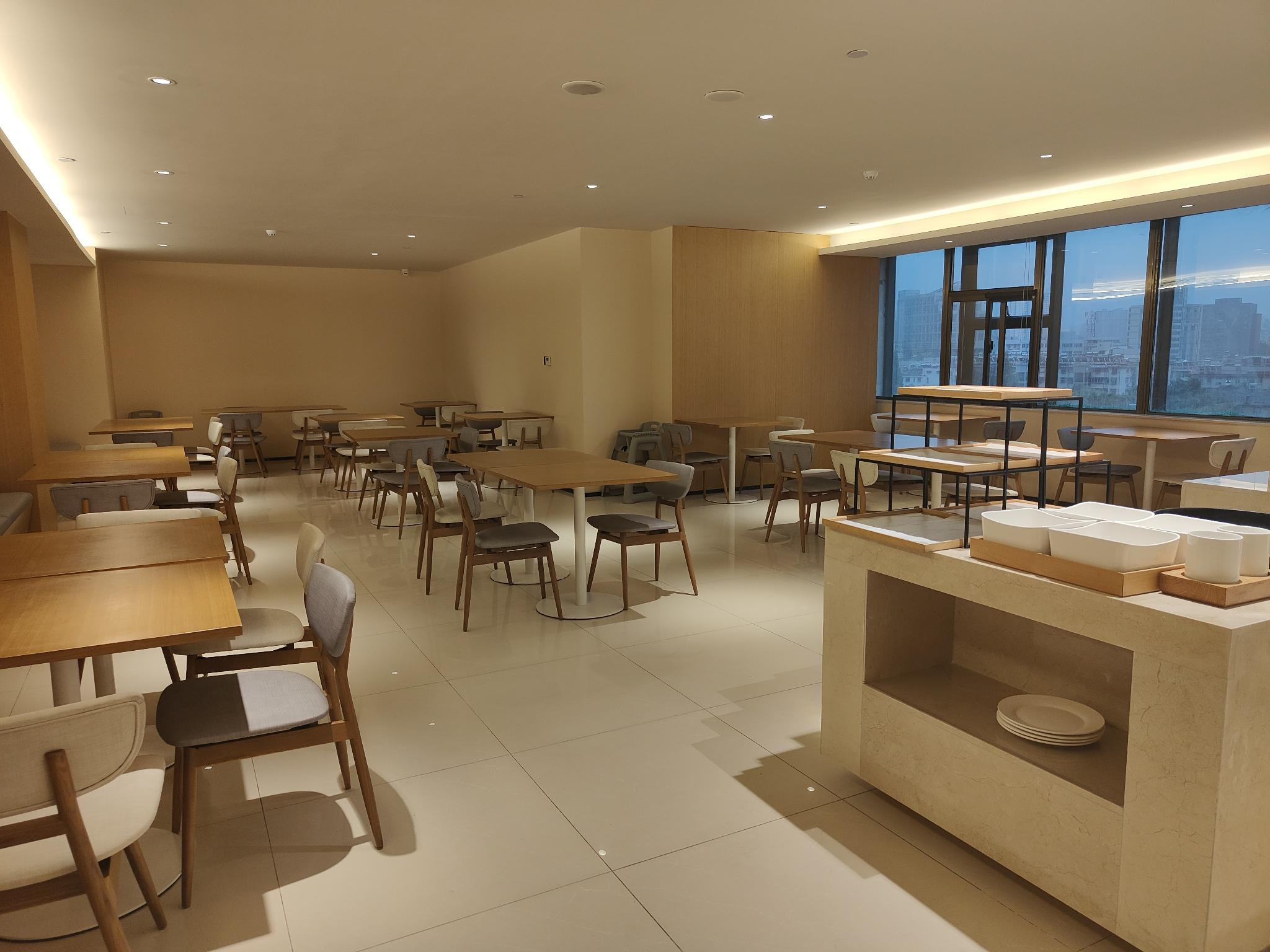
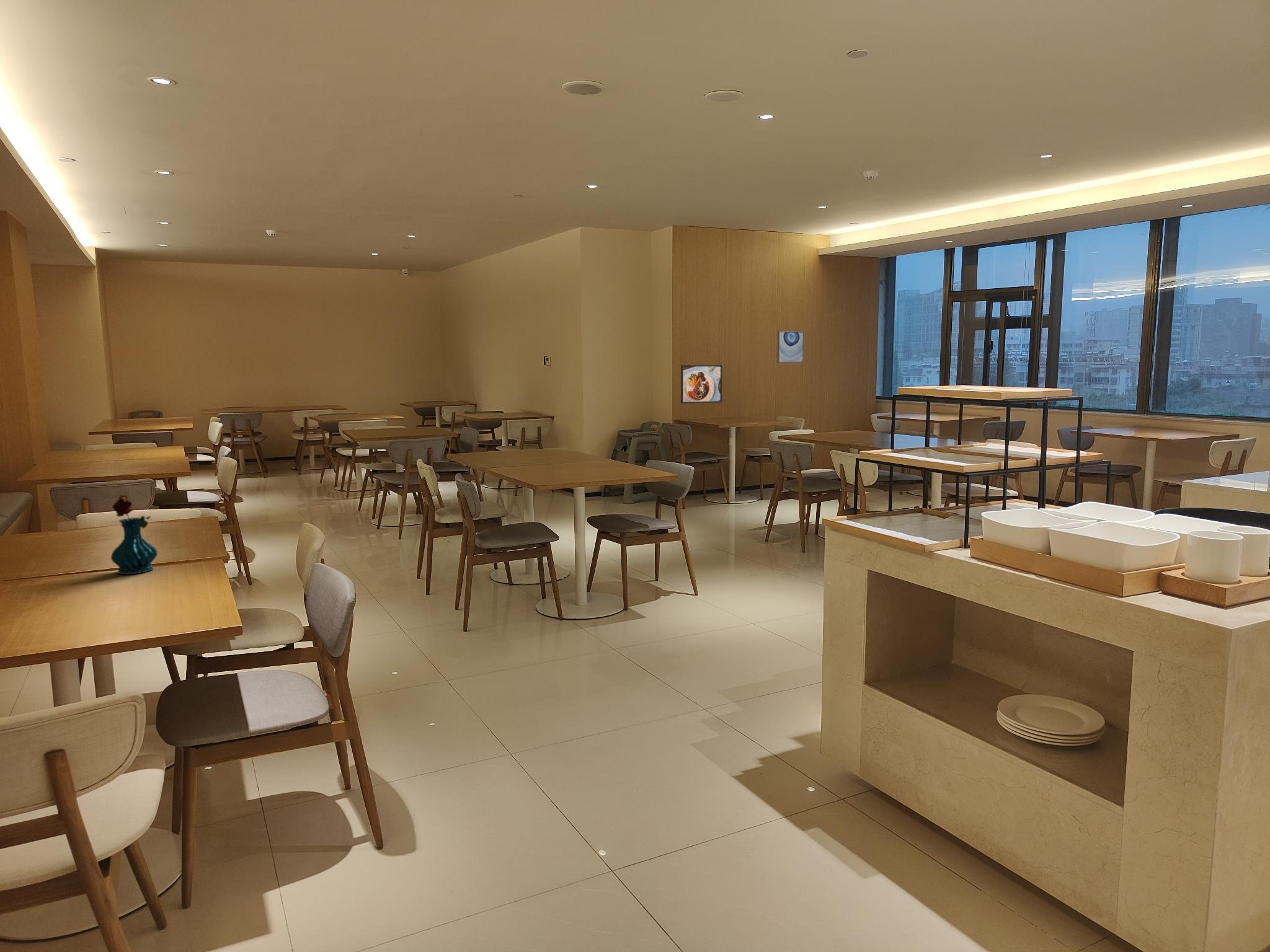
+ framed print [680,364,723,404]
+ wall art [777,331,804,363]
+ vase [110,498,158,575]
